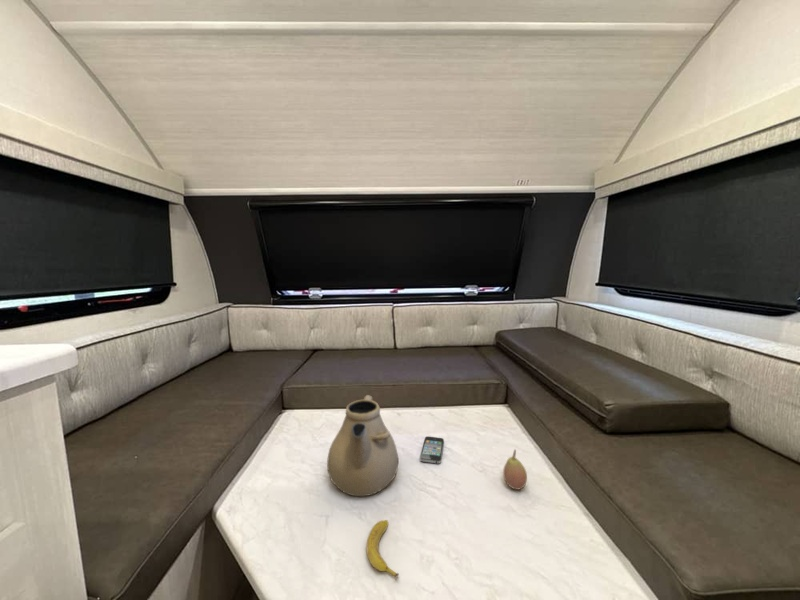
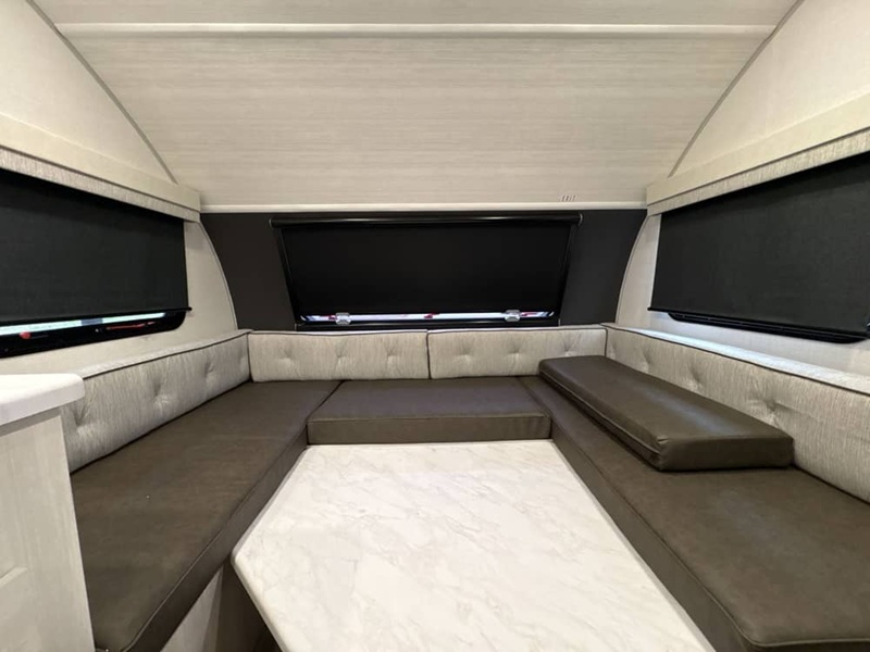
- smartphone [419,435,445,465]
- banana [365,519,400,581]
- fruit [502,449,528,491]
- teapot [326,394,399,497]
